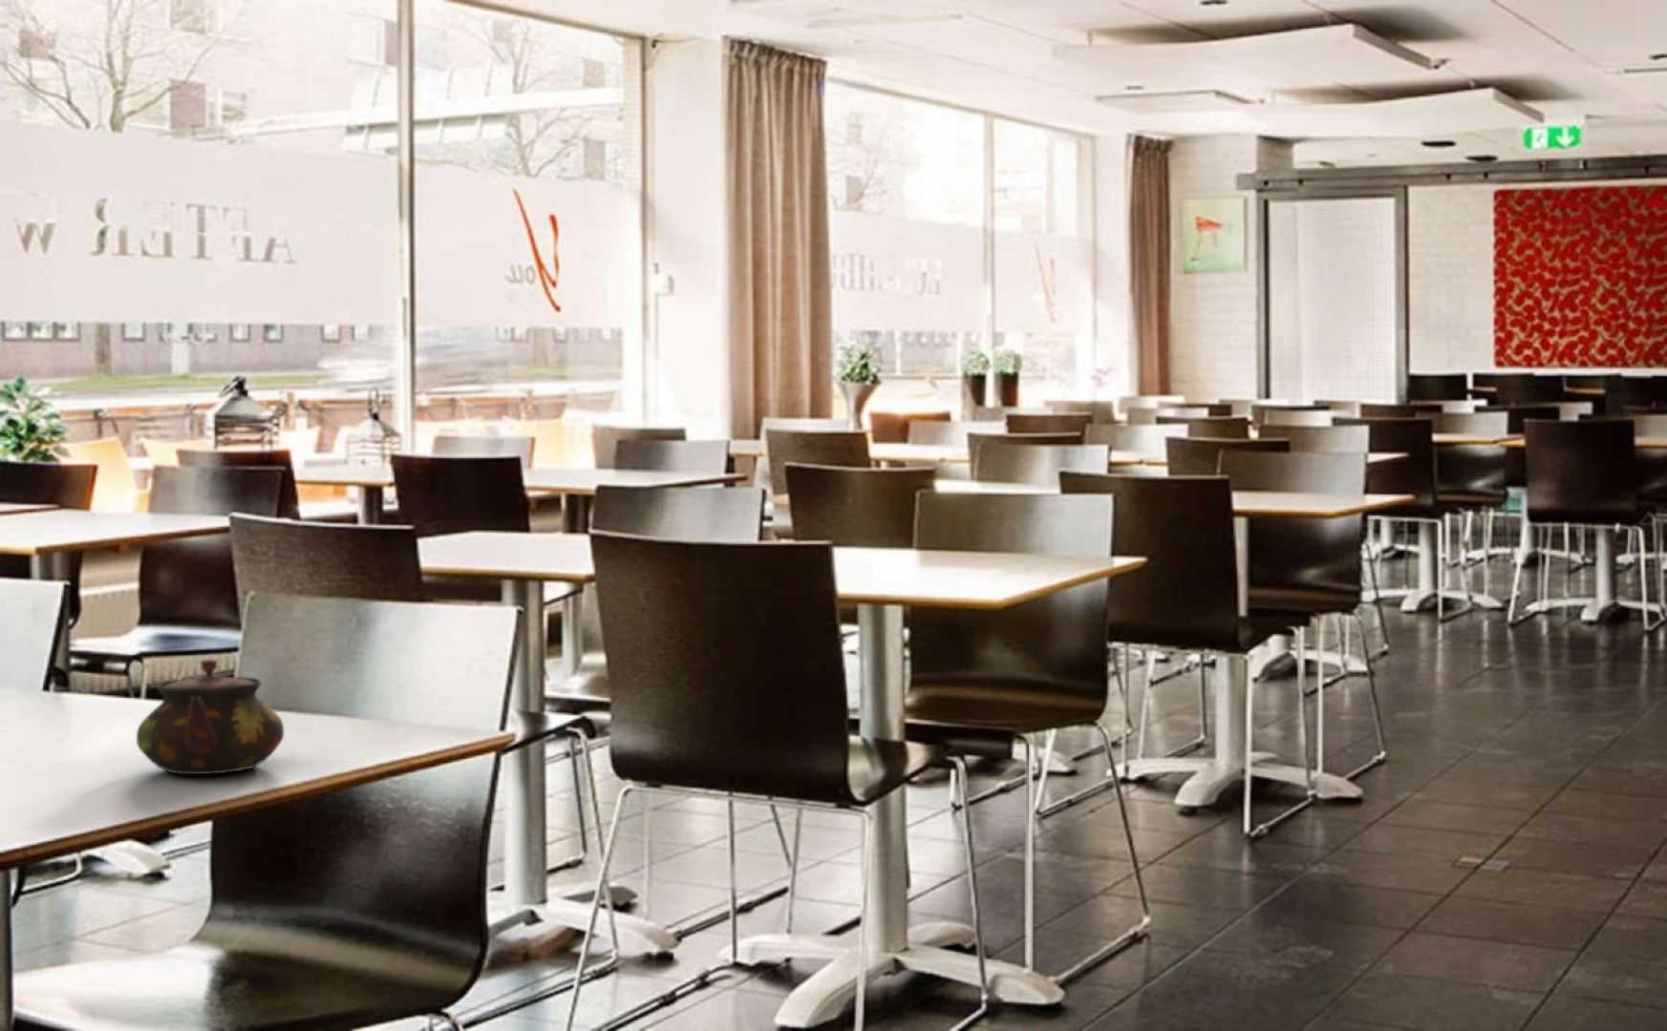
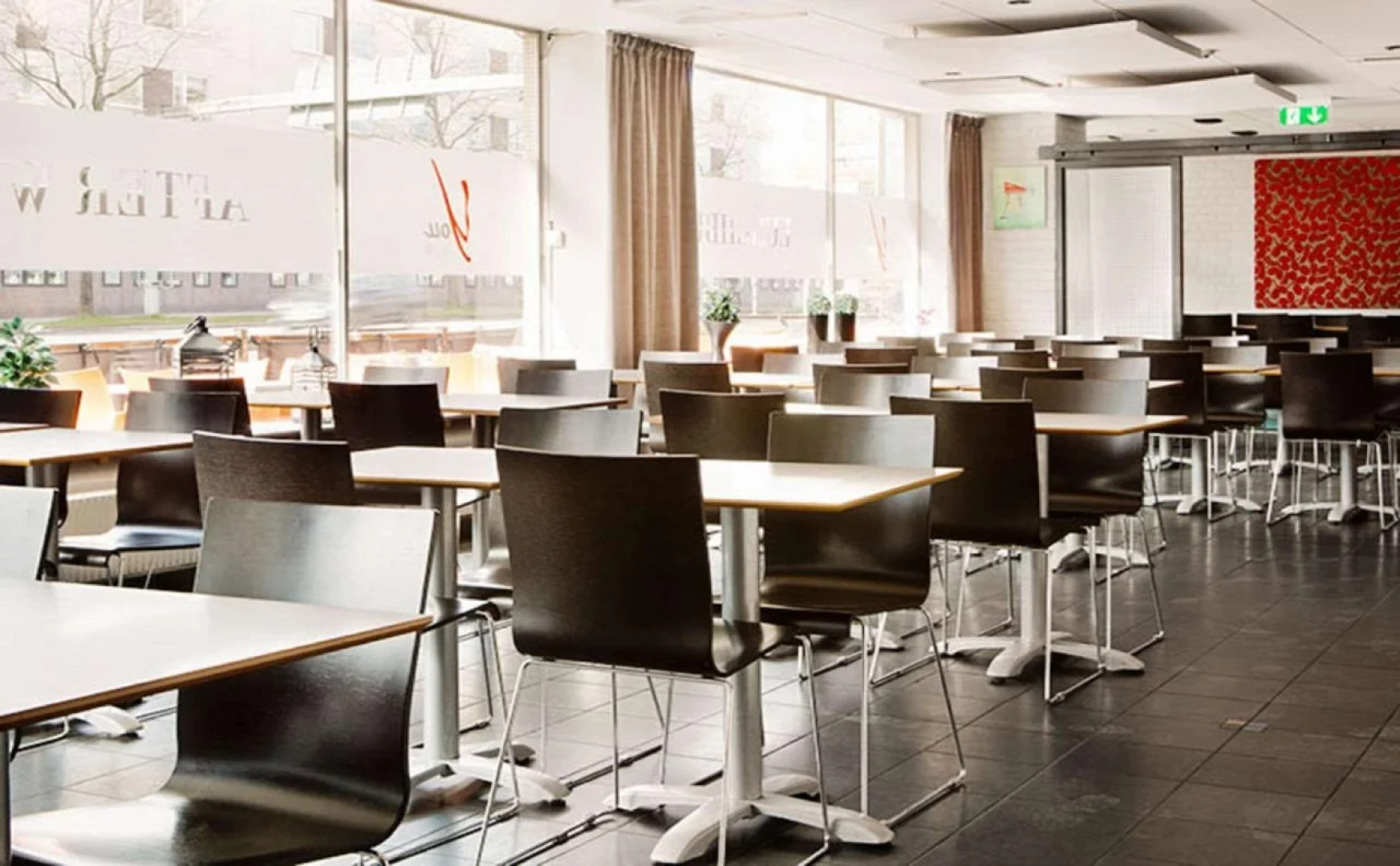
- teapot [136,658,285,775]
